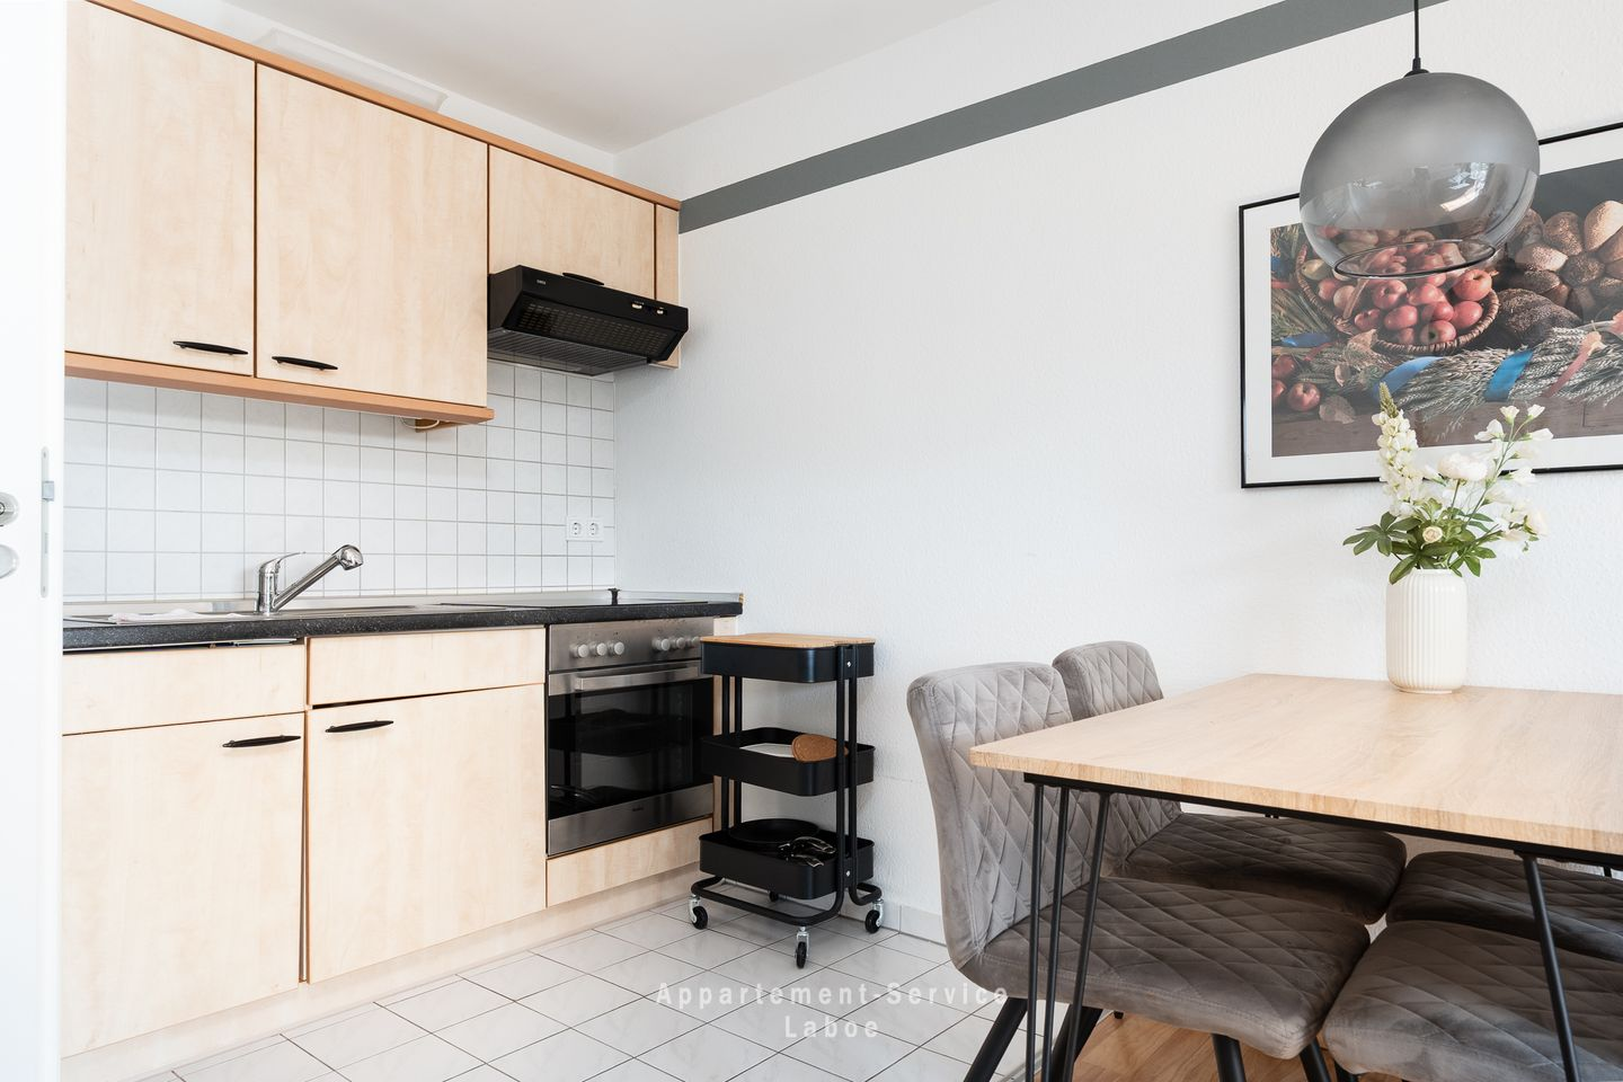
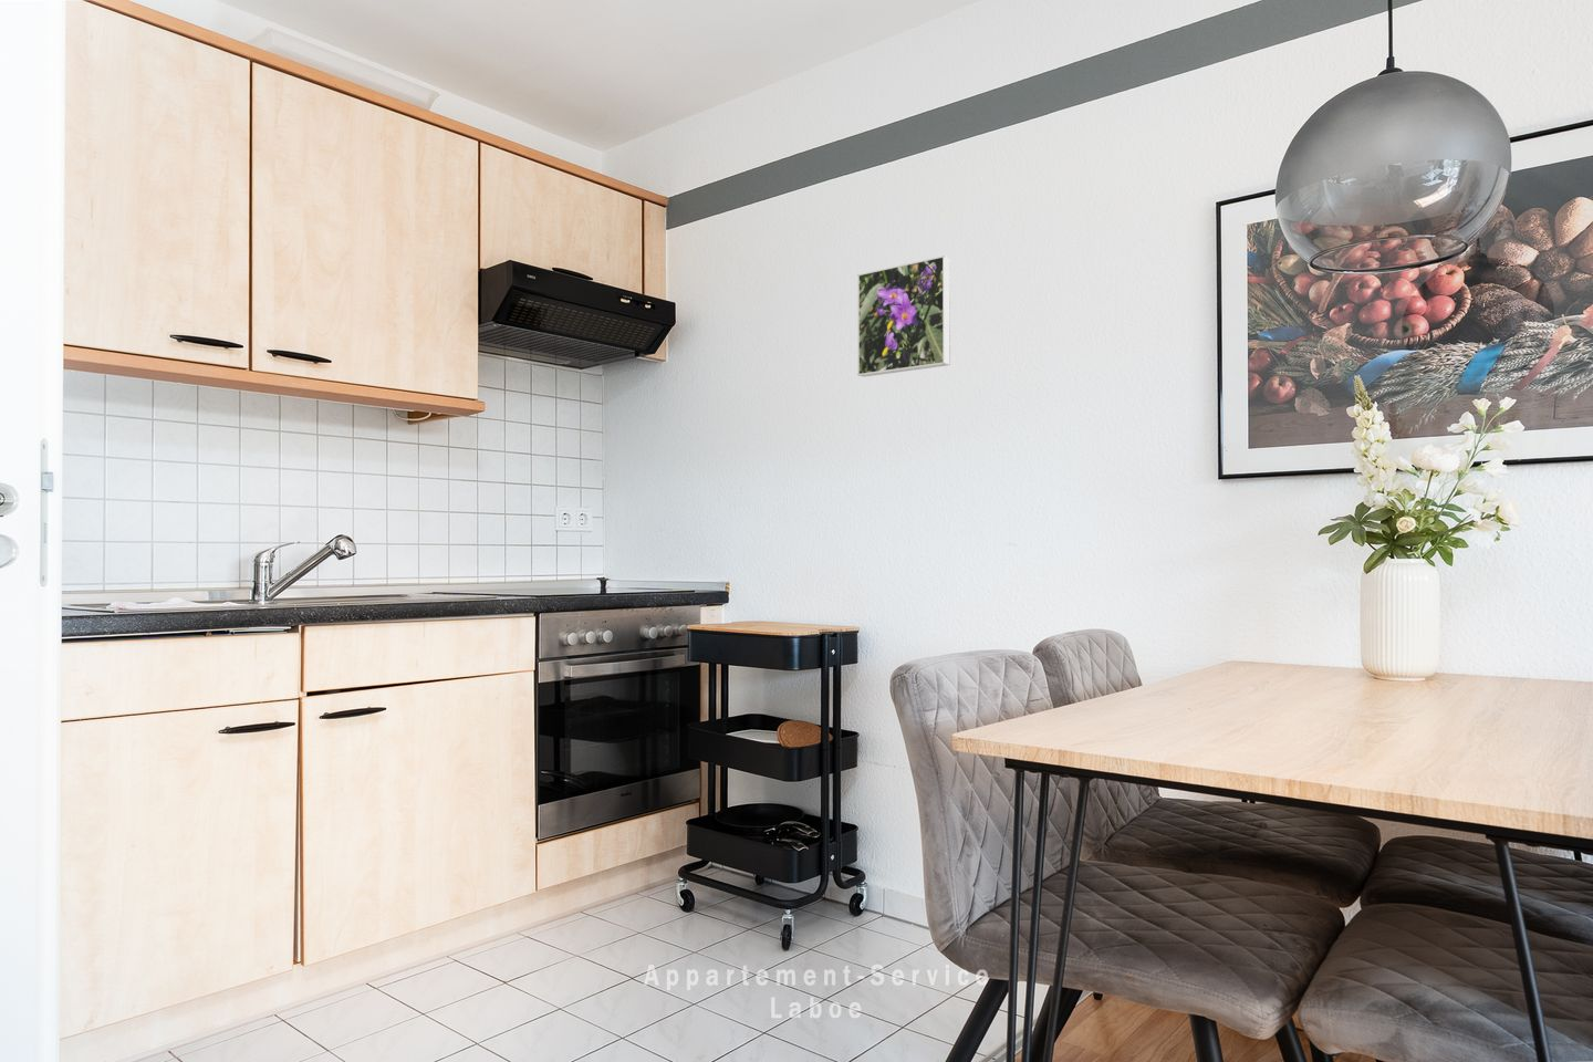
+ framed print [856,255,952,377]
